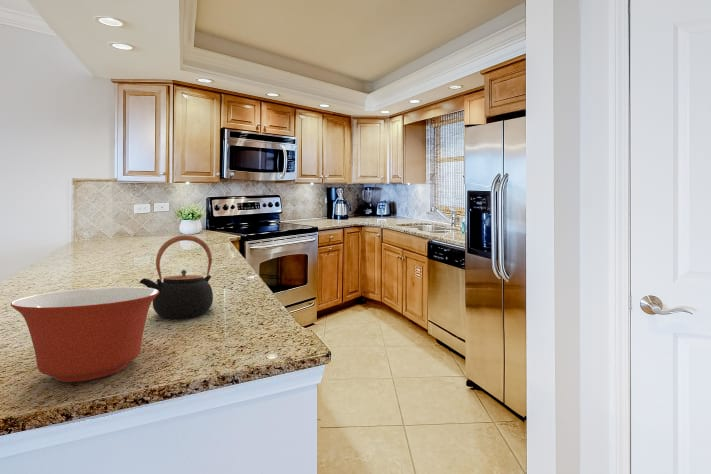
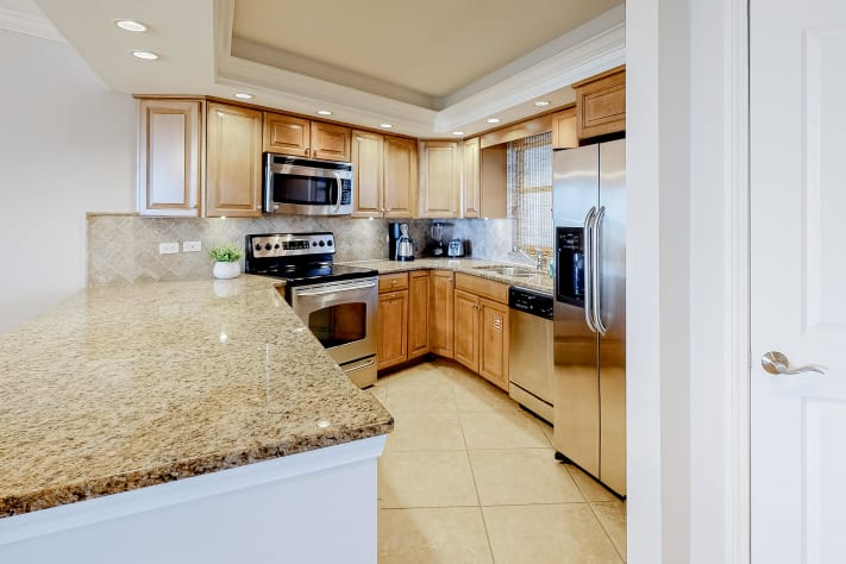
- teapot [139,234,214,319]
- mixing bowl [10,286,159,383]
